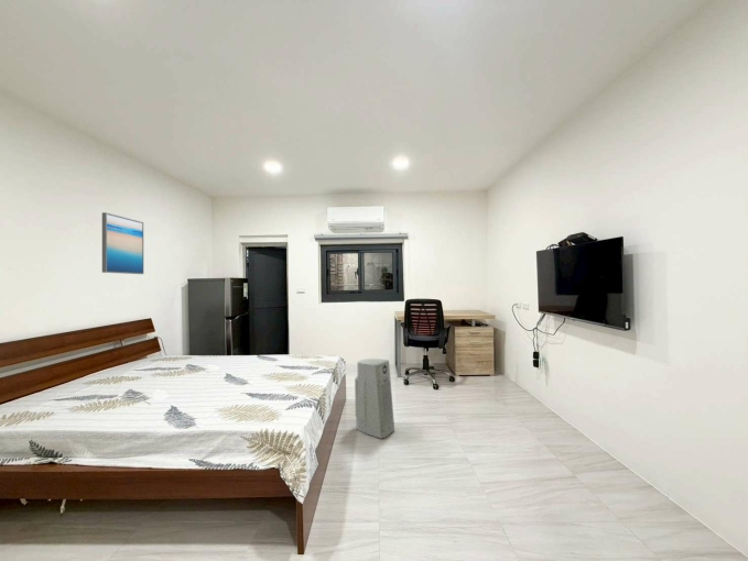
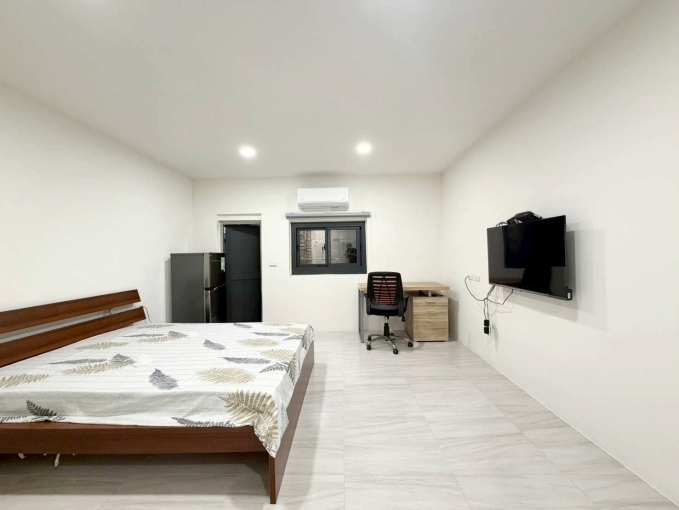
- wall art [101,211,144,275]
- air purifier [354,358,395,440]
